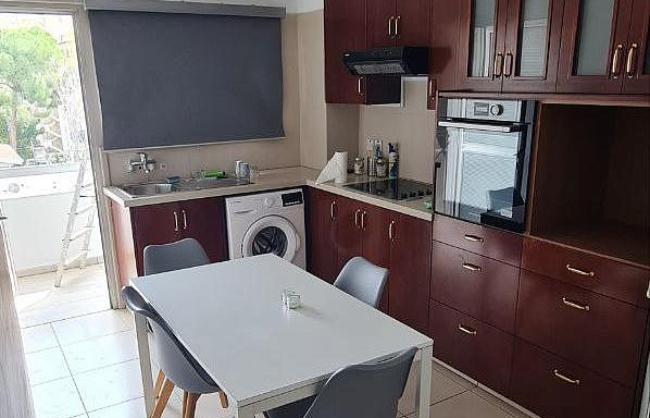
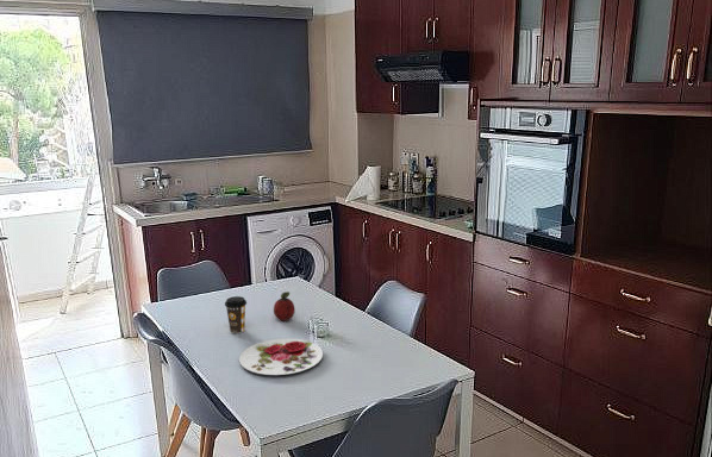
+ coffee cup [224,295,248,334]
+ fruit [273,290,296,321]
+ plate [238,338,324,376]
